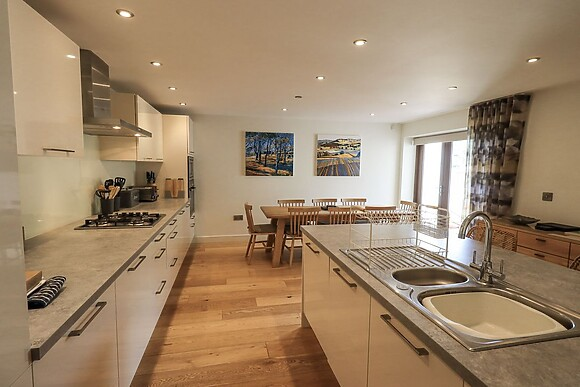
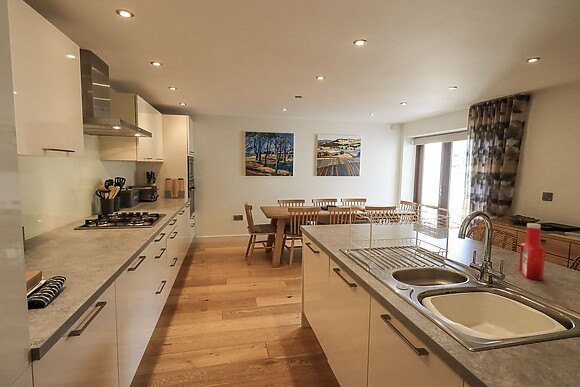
+ soap bottle [518,222,546,281]
